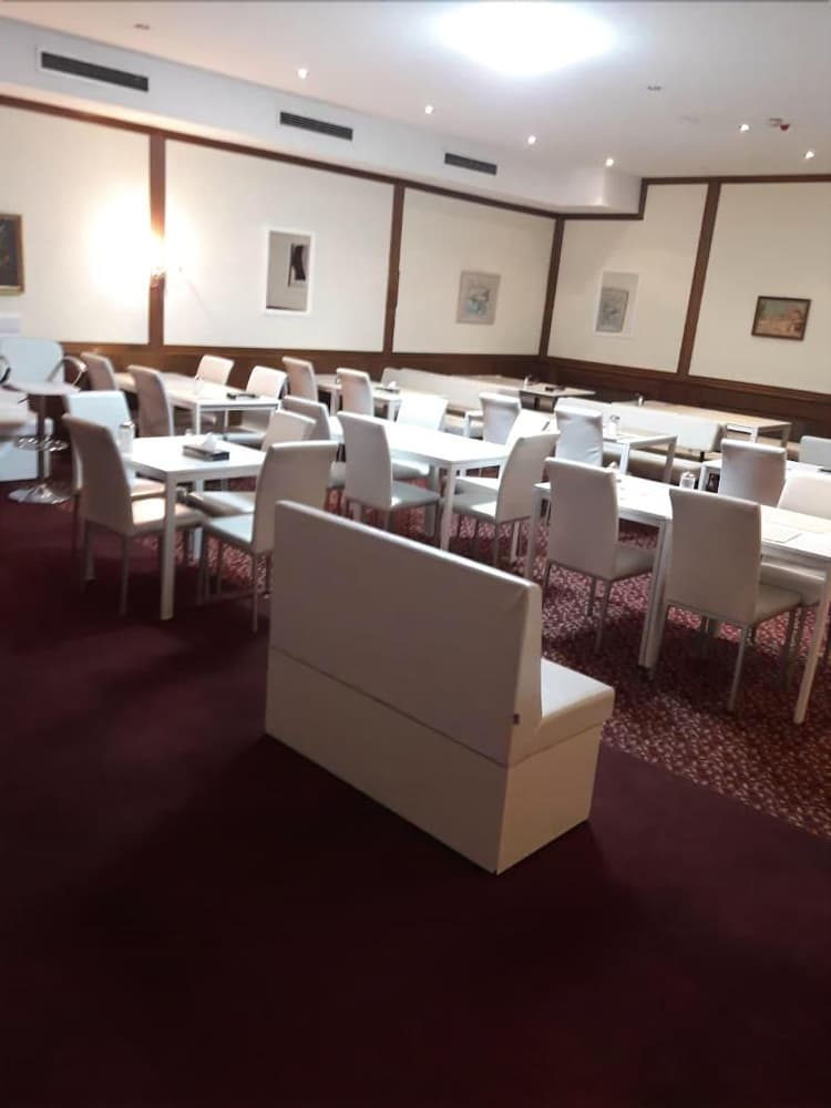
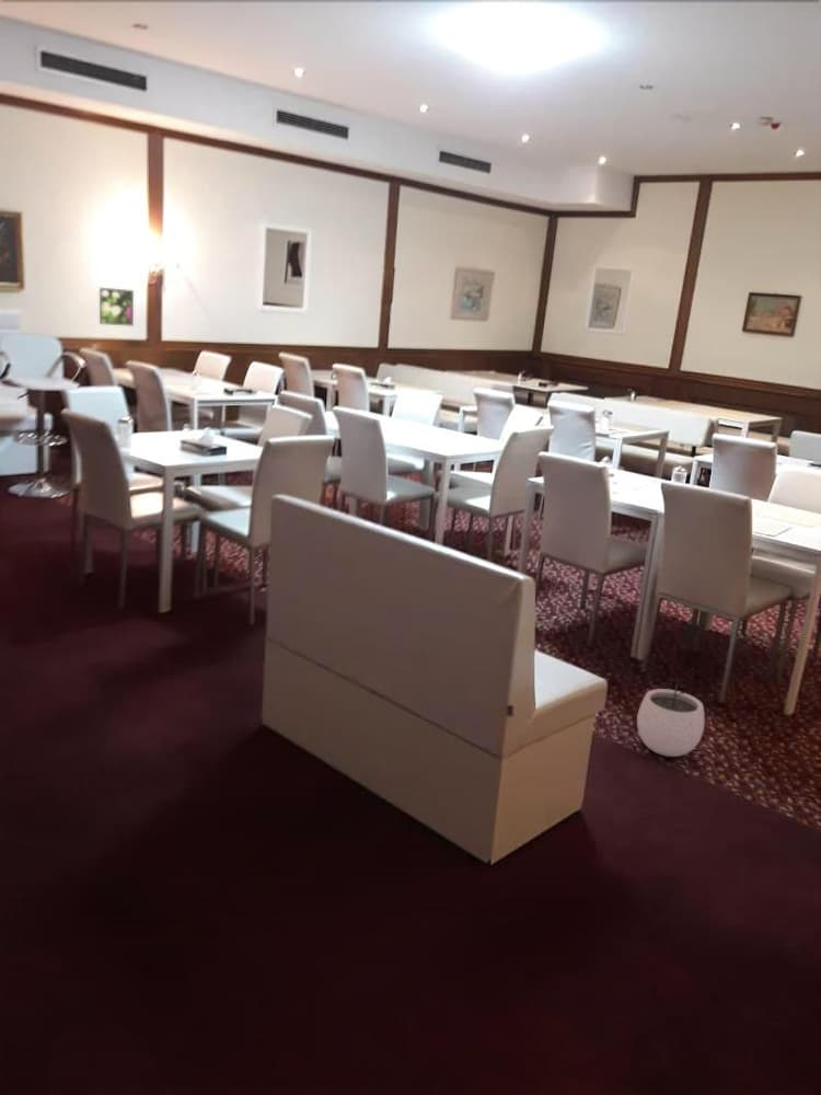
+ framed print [99,287,135,327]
+ plant pot [636,677,705,758]
